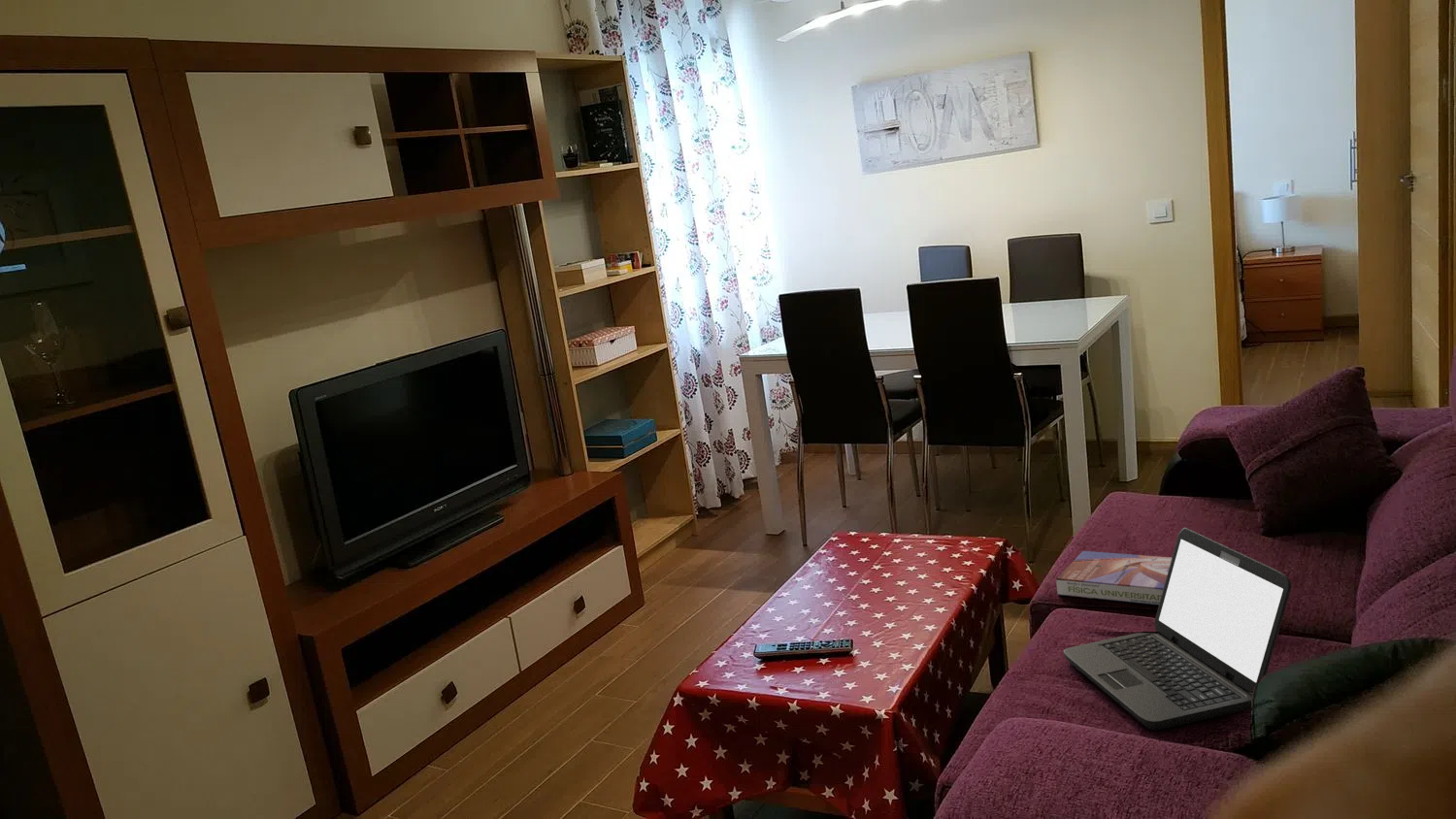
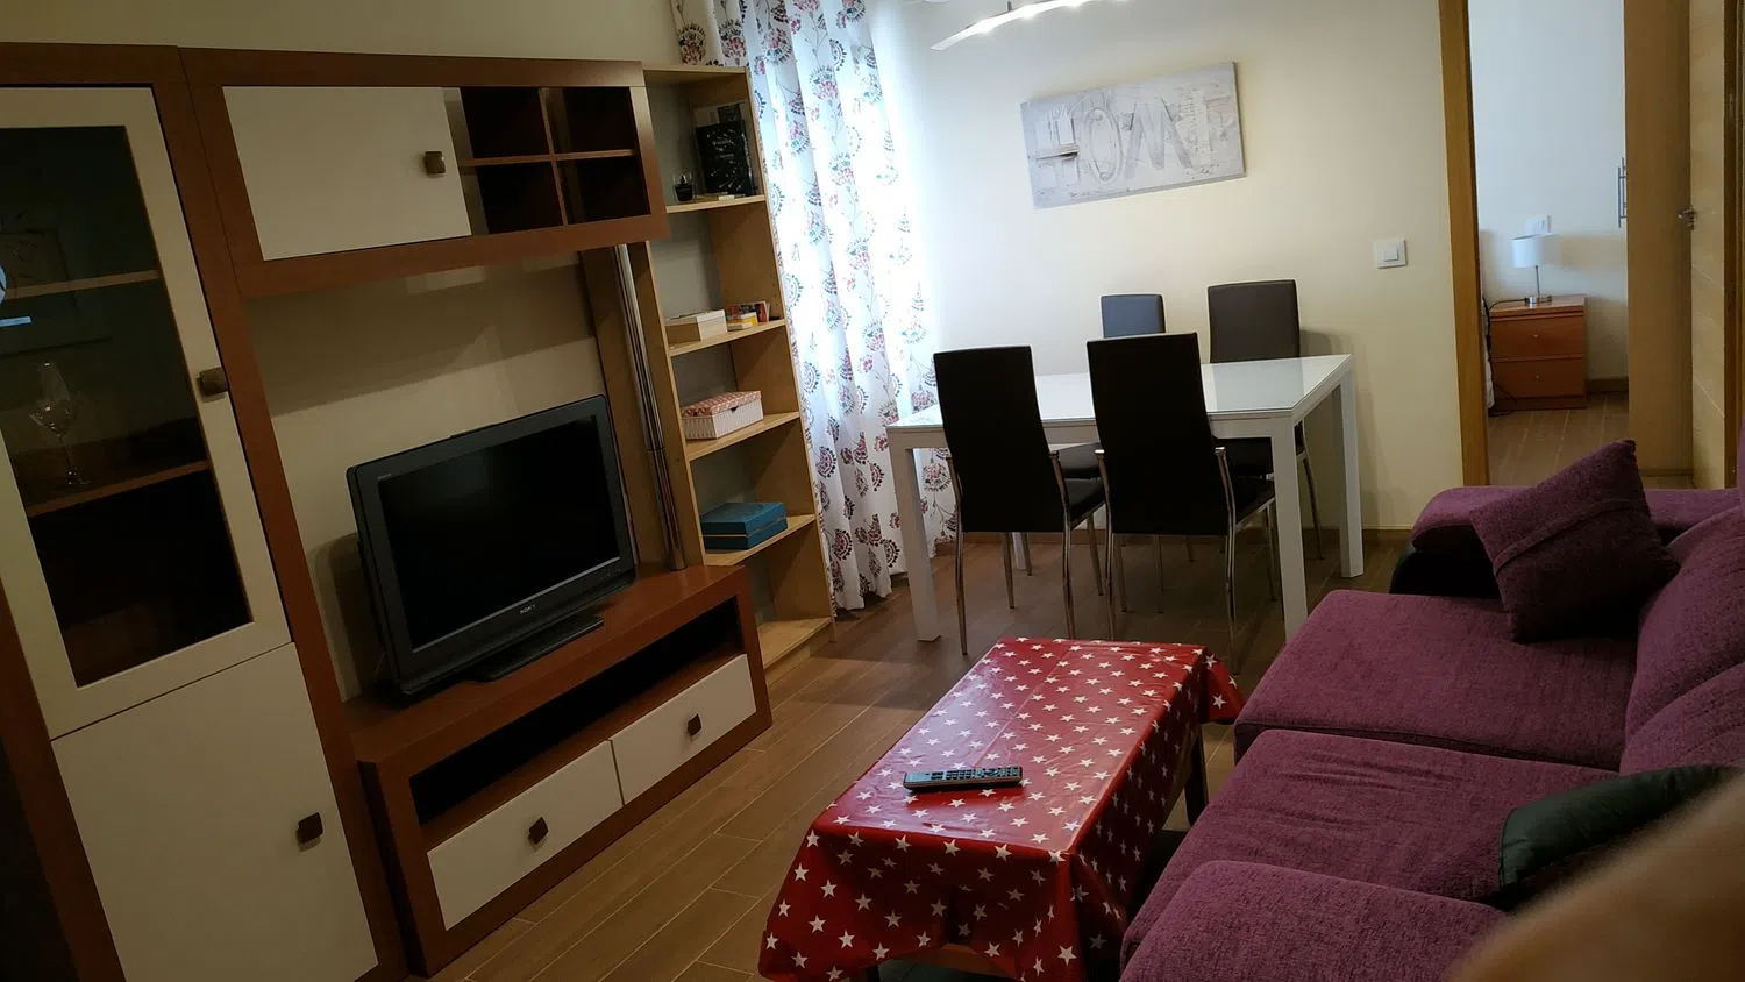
- laptop [1063,527,1292,732]
- textbook [1055,550,1173,606]
